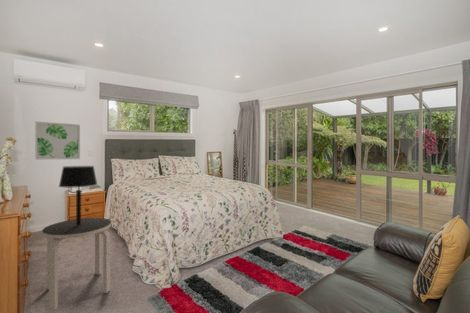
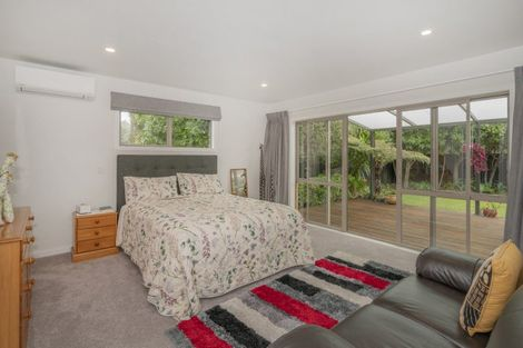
- side table [41,217,112,311]
- table lamp [58,165,98,226]
- wall art [34,120,81,160]
